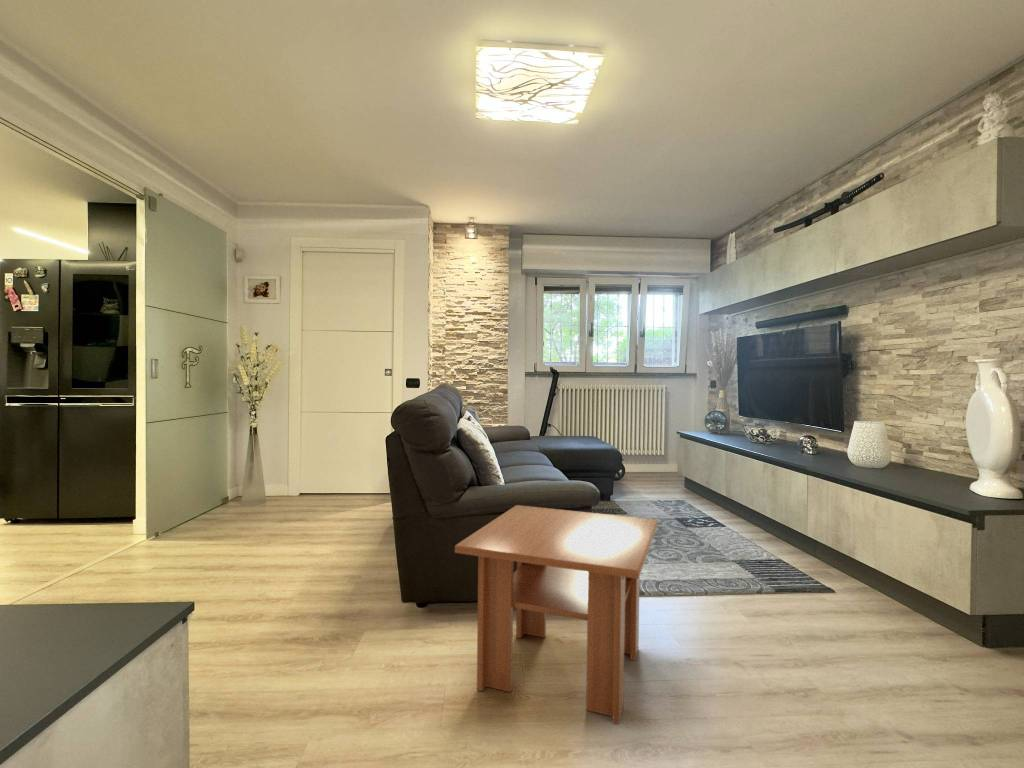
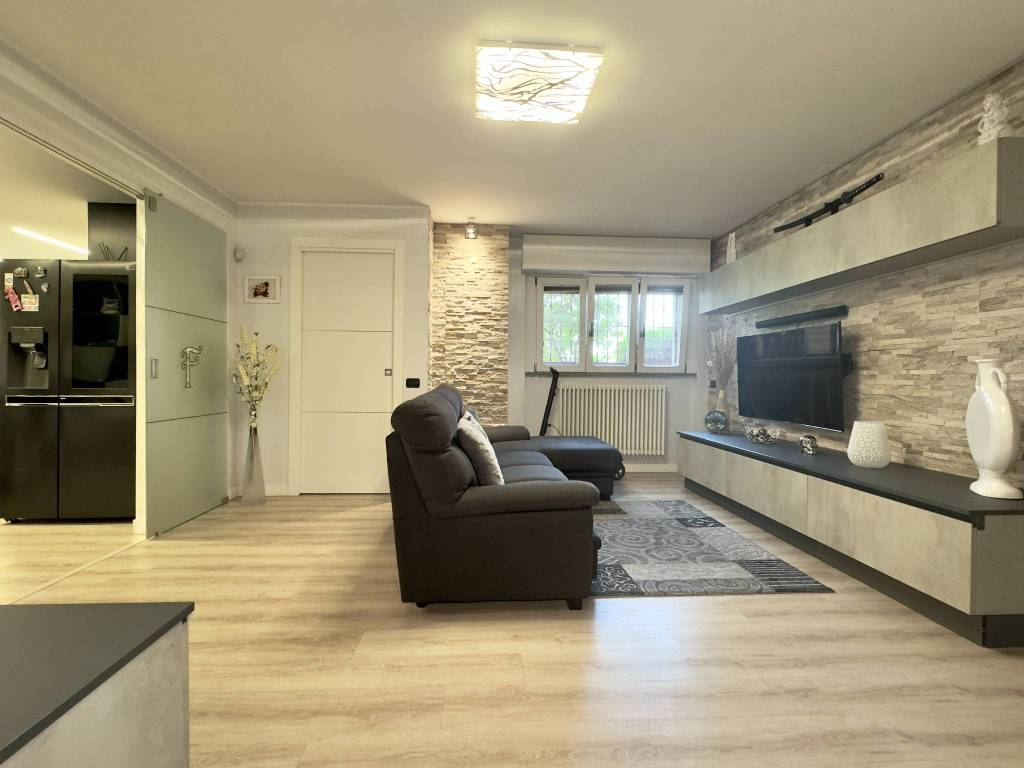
- coffee table [454,504,659,725]
